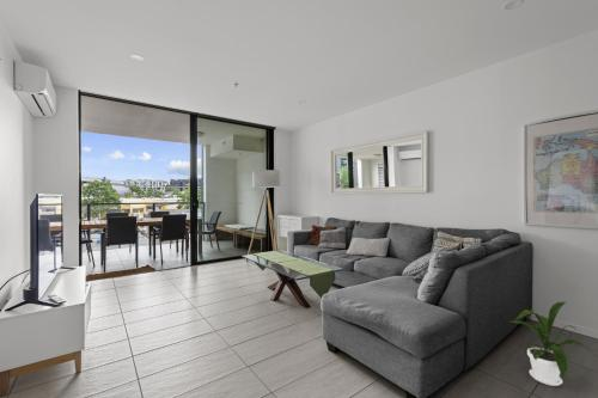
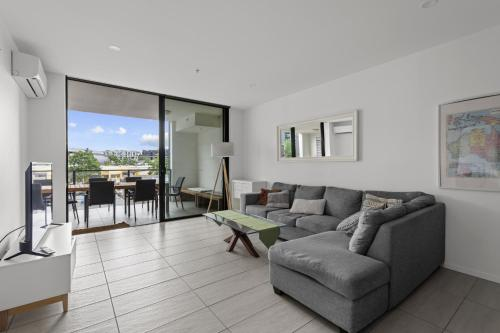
- house plant [508,301,597,387]
